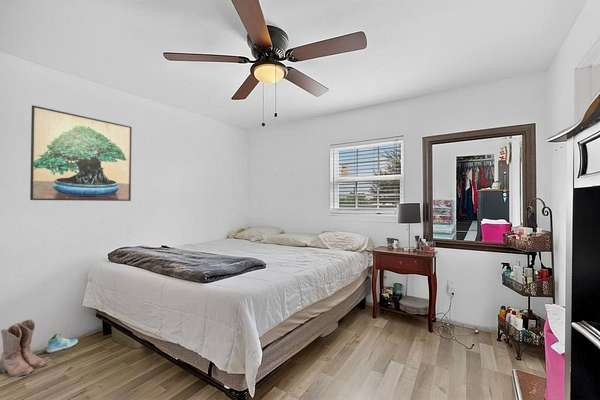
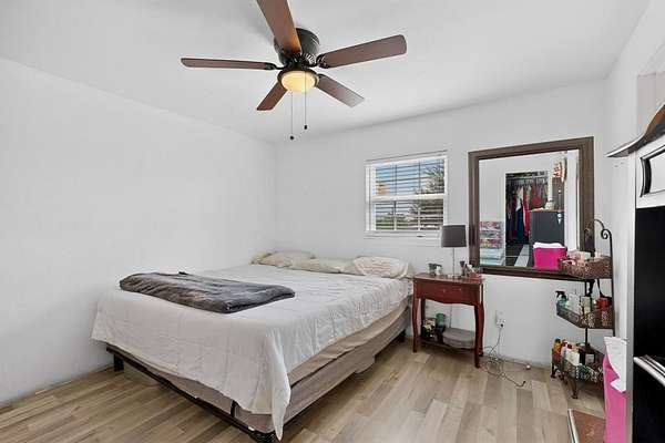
- sneaker [46,333,79,354]
- boots [0,318,48,377]
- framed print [29,104,133,202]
